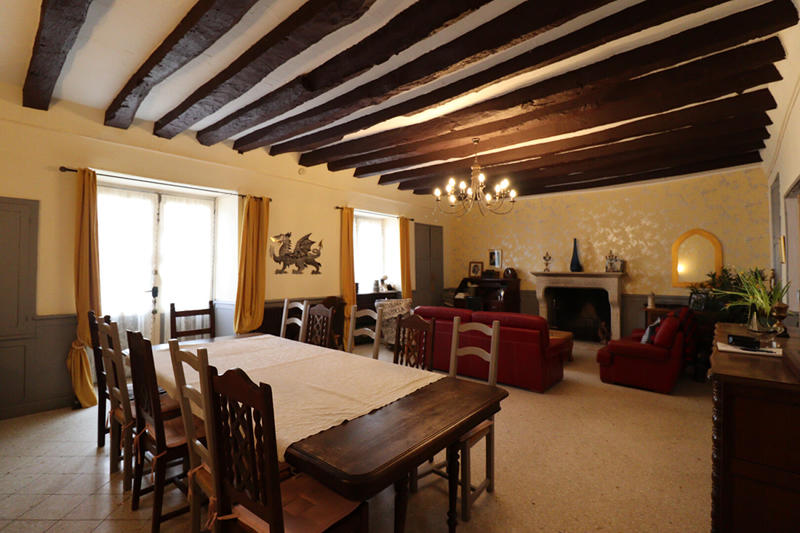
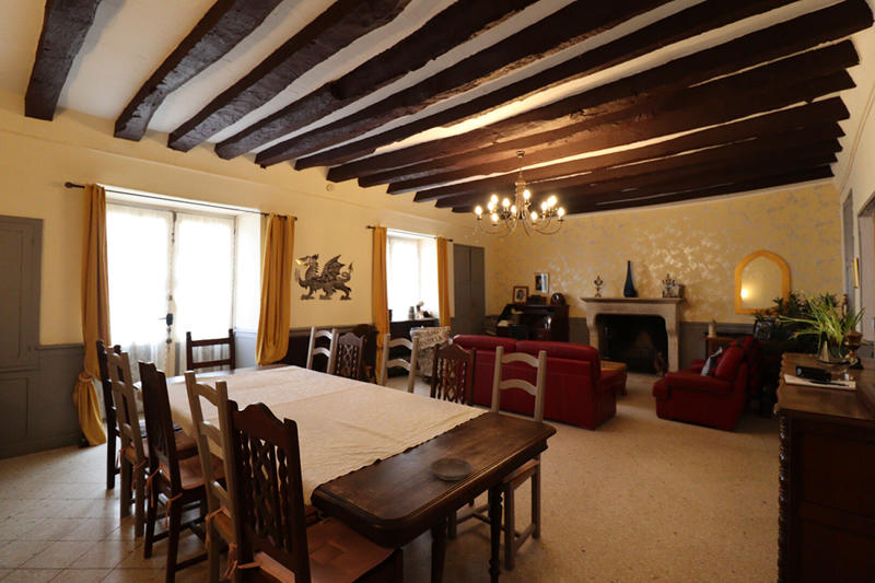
+ saucer [429,457,474,481]
